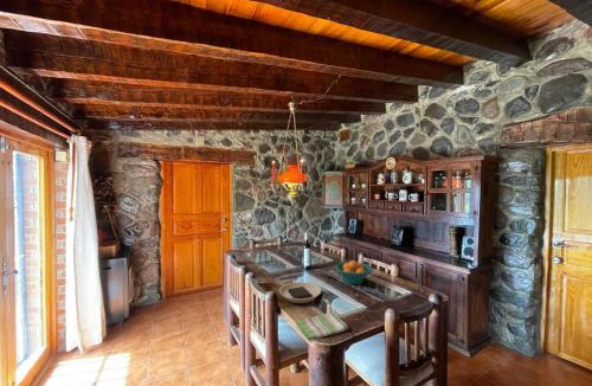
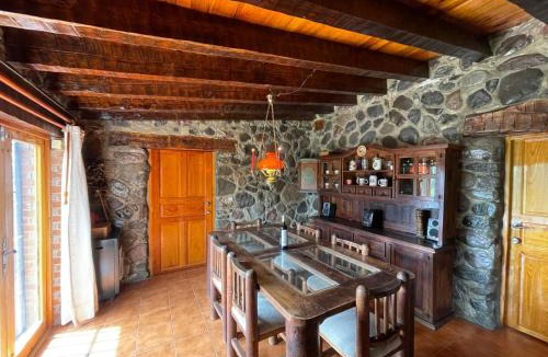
- plate [278,281,322,304]
- fruit bowl [334,259,373,285]
- dish towel [295,310,349,341]
